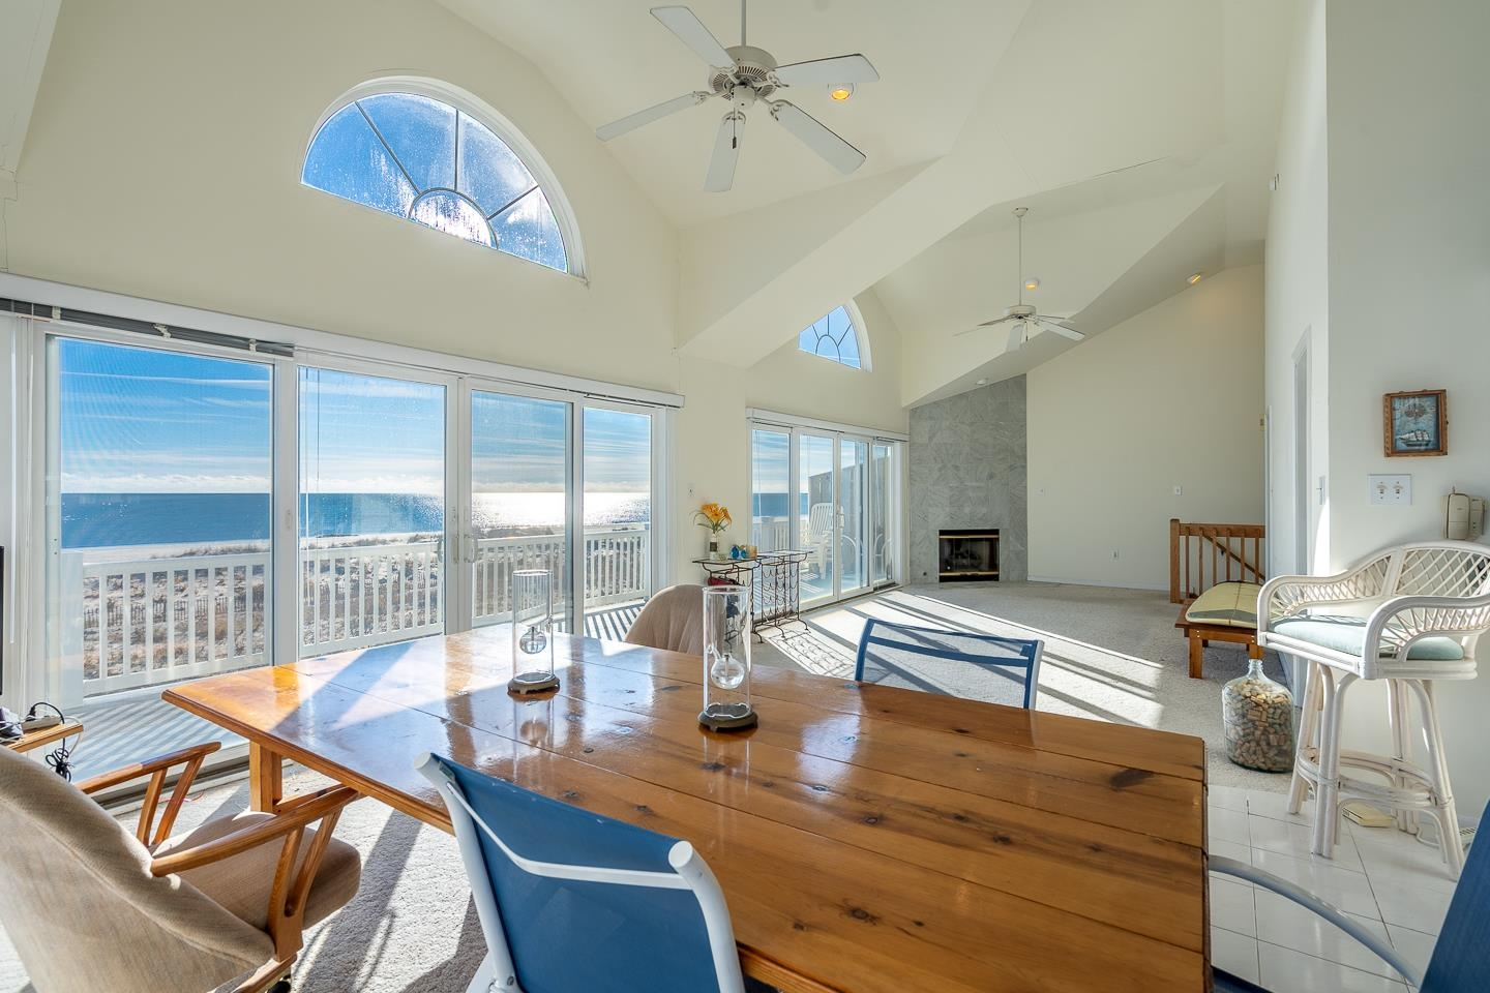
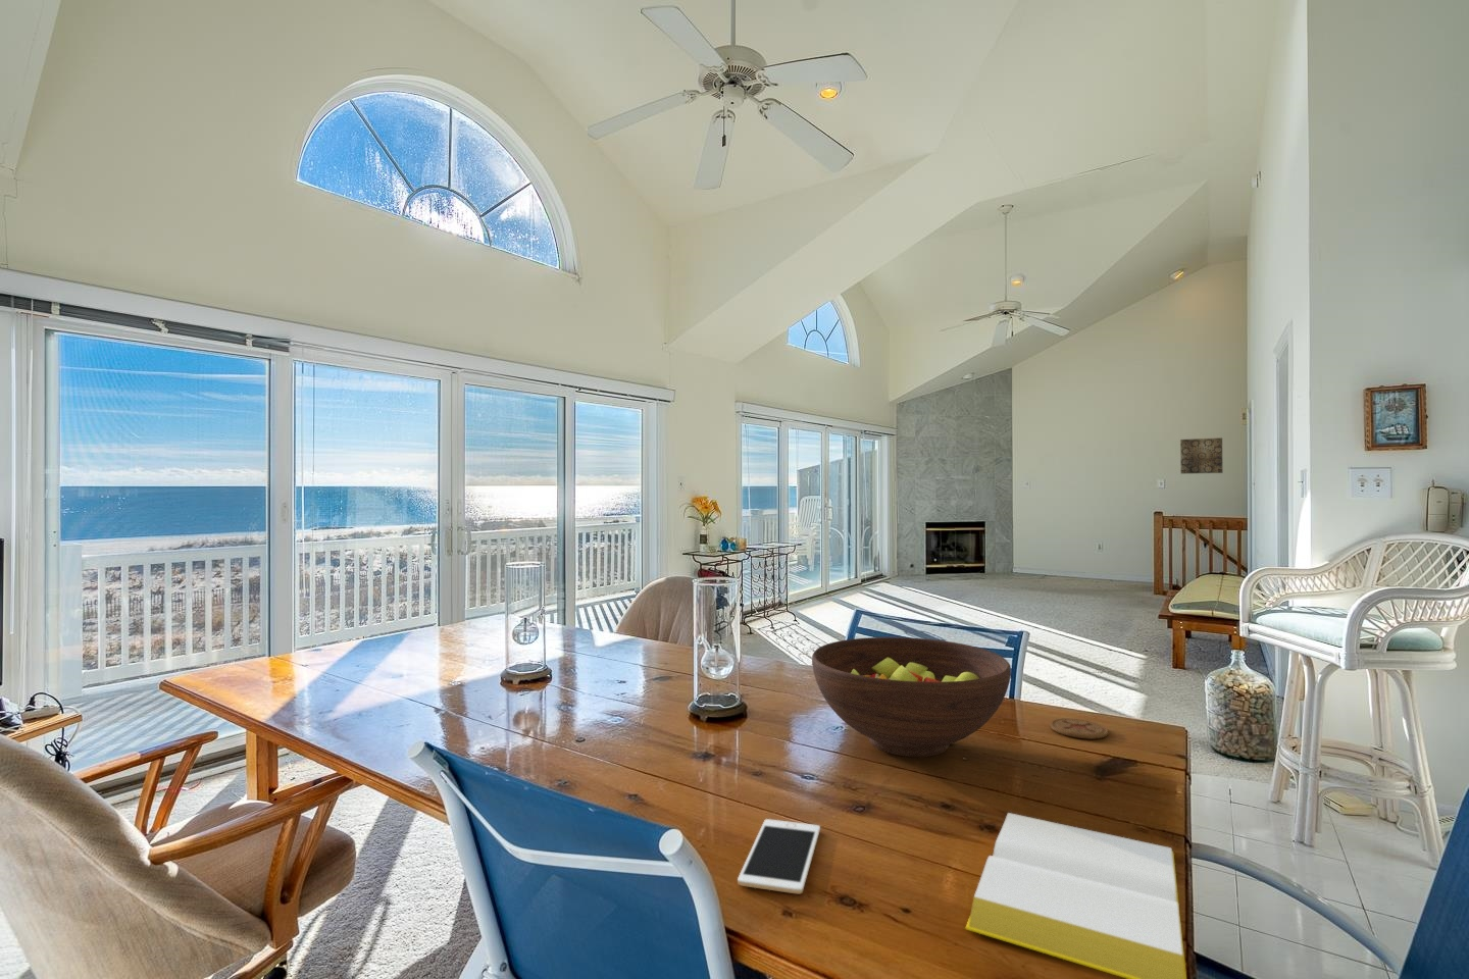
+ wall art [1179,436,1223,475]
+ coaster [1049,717,1109,740]
+ notepad [964,812,1187,979]
+ fruit bowl [811,636,1012,757]
+ cell phone [737,818,821,895]
